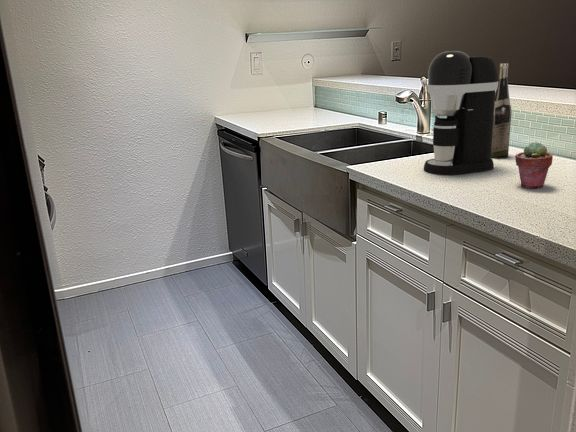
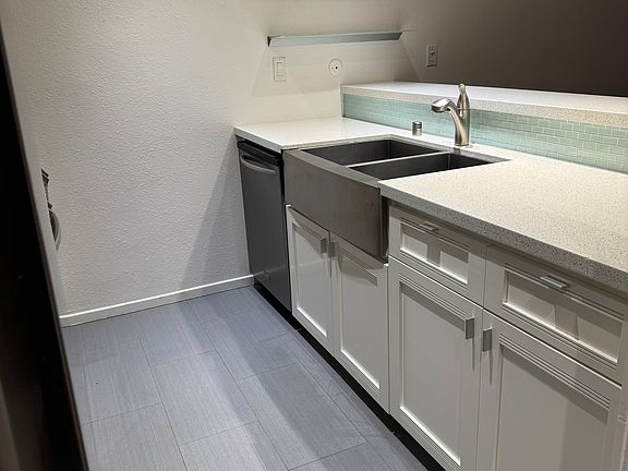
- wine bottle [491,63,512,159]
- potted succulent [514,141,554,189]
- coffee maker [423,50,499,175]
